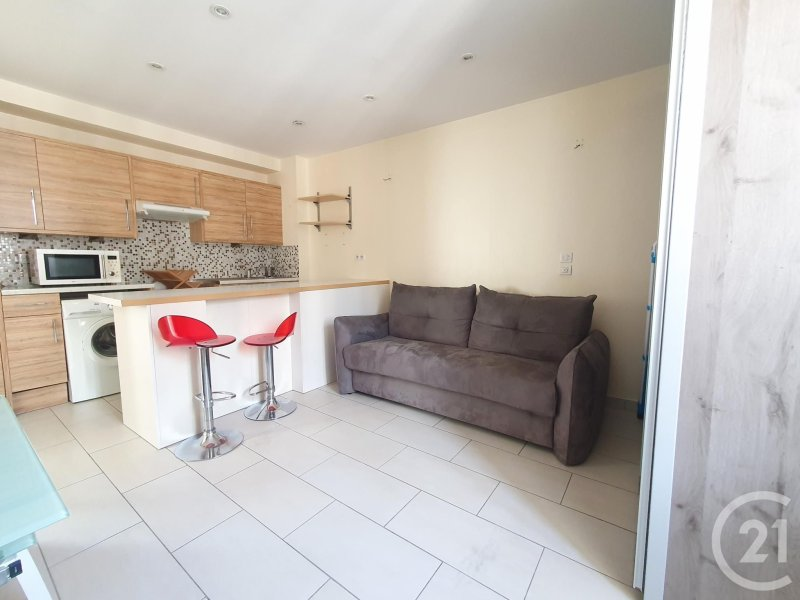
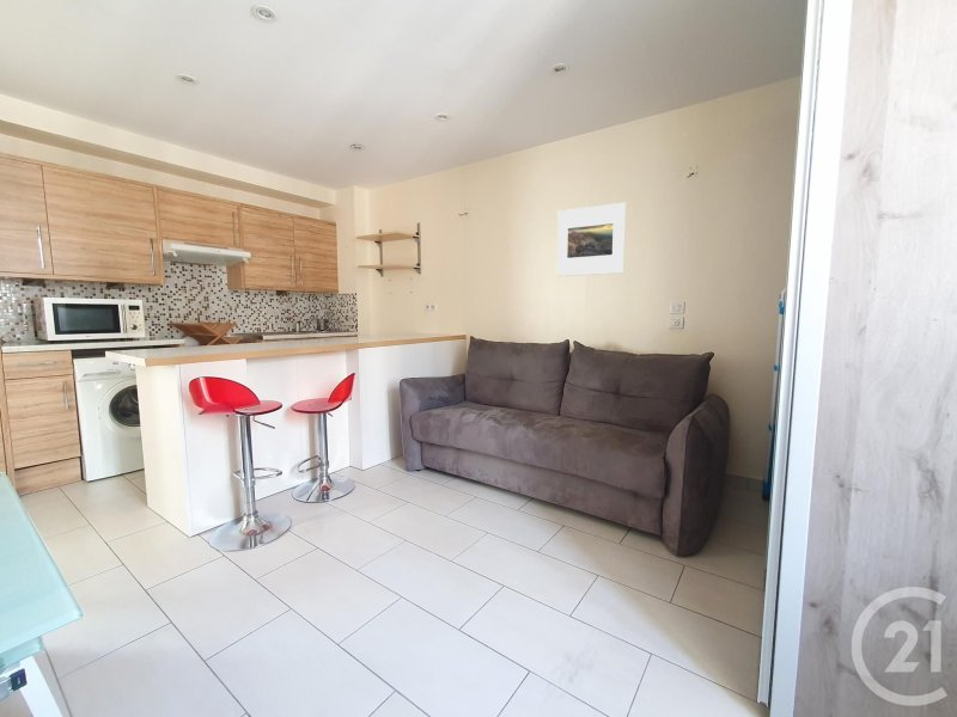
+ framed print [556,202,627,277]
